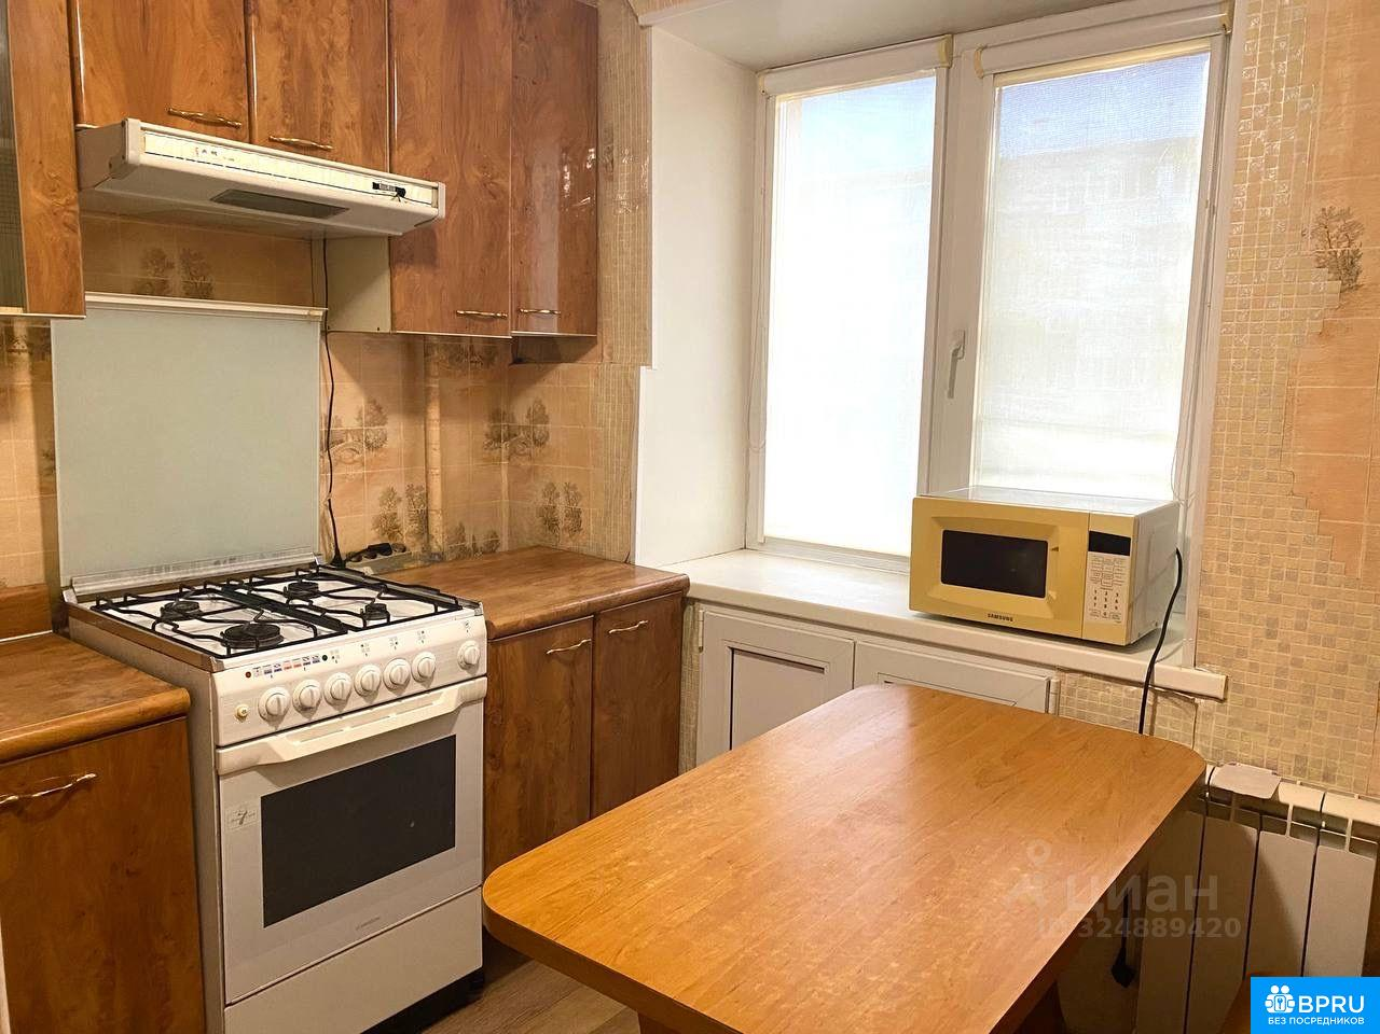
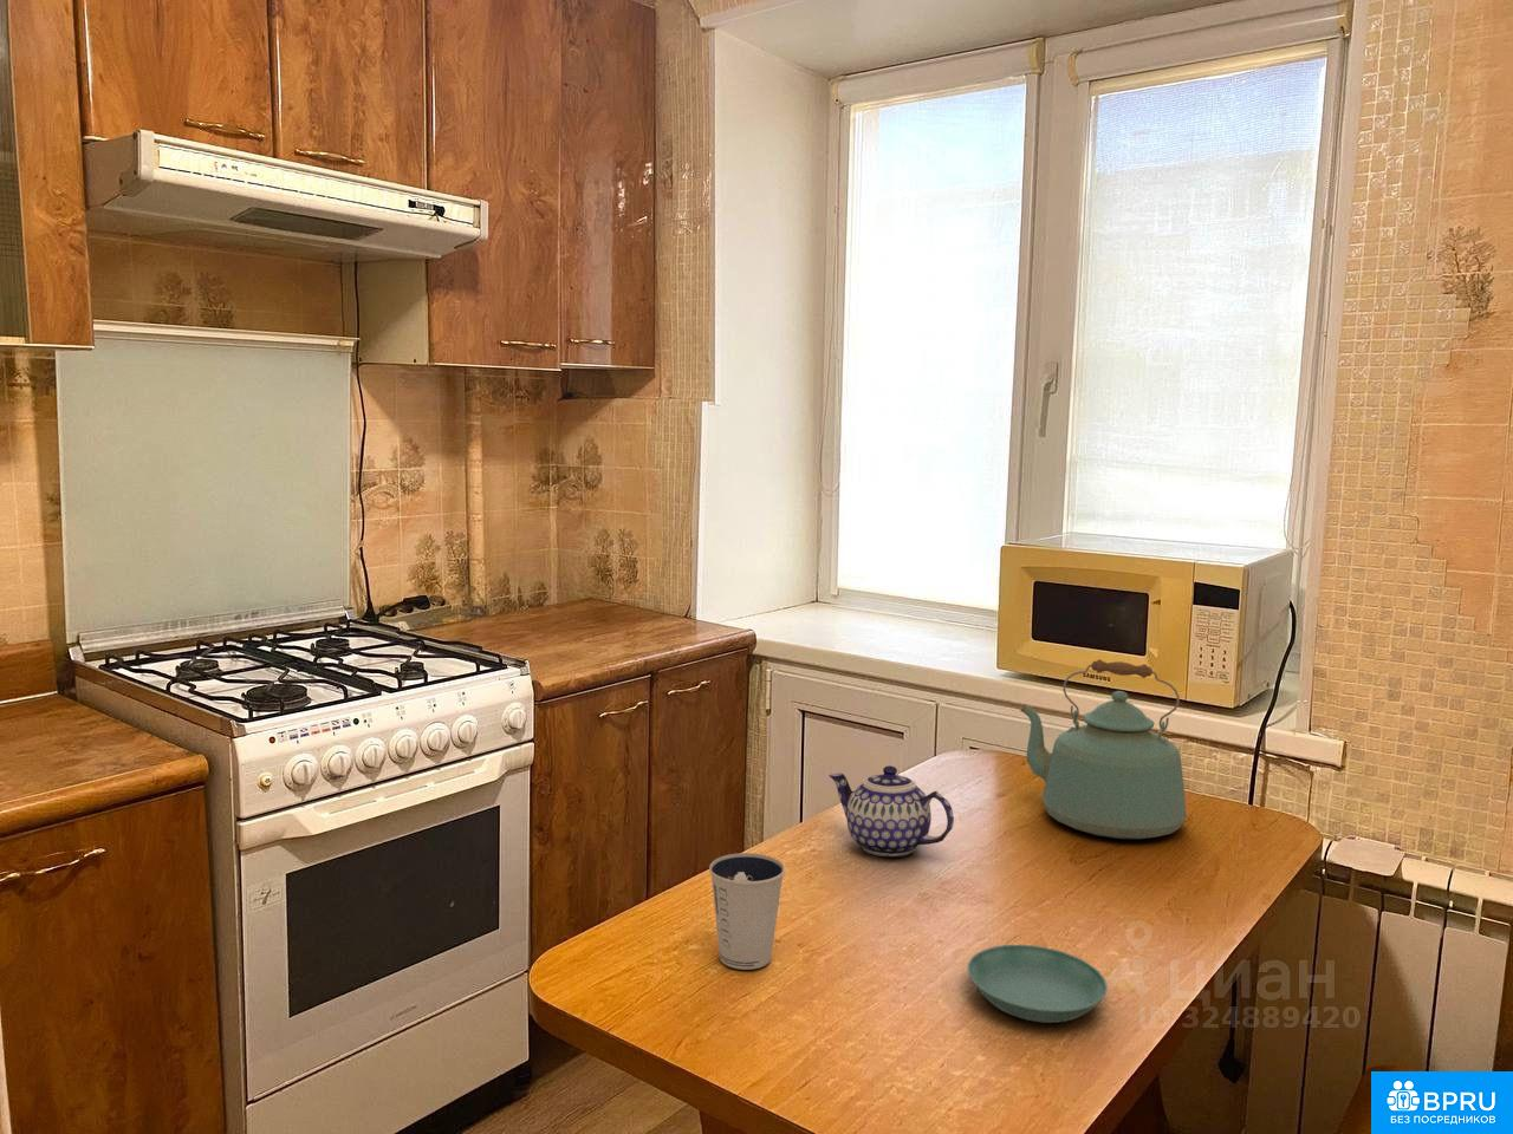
+ teapot [829,765,955,859]
+ dixie cup [708,852,786,971]
+ saucer [966,943,1109,1024]
+ kettle [1019,658,1188,840]
